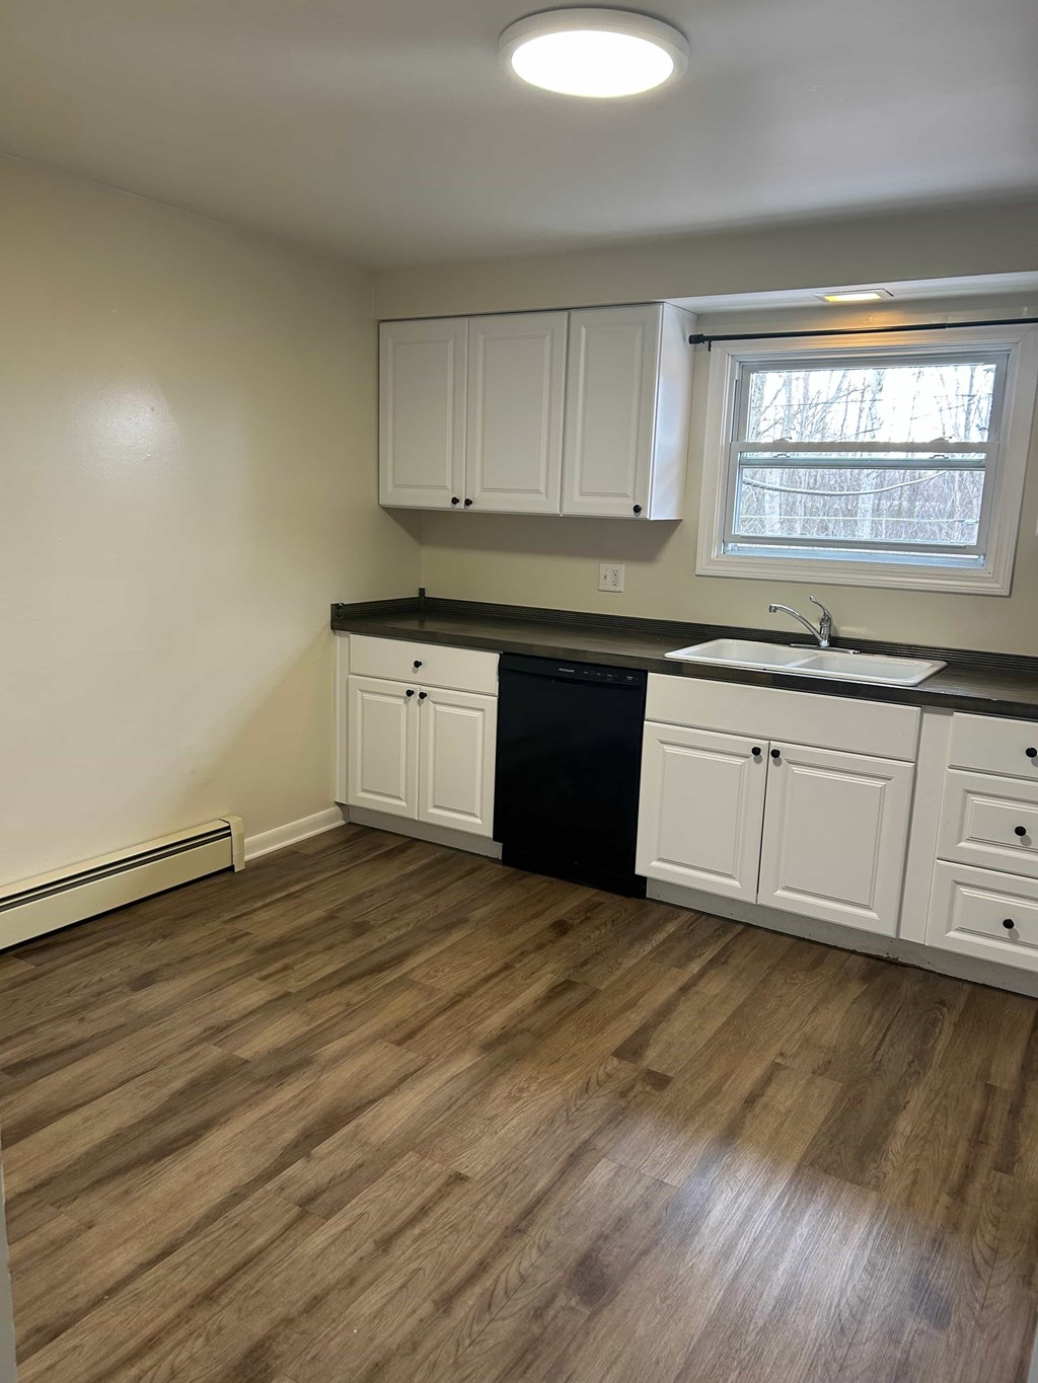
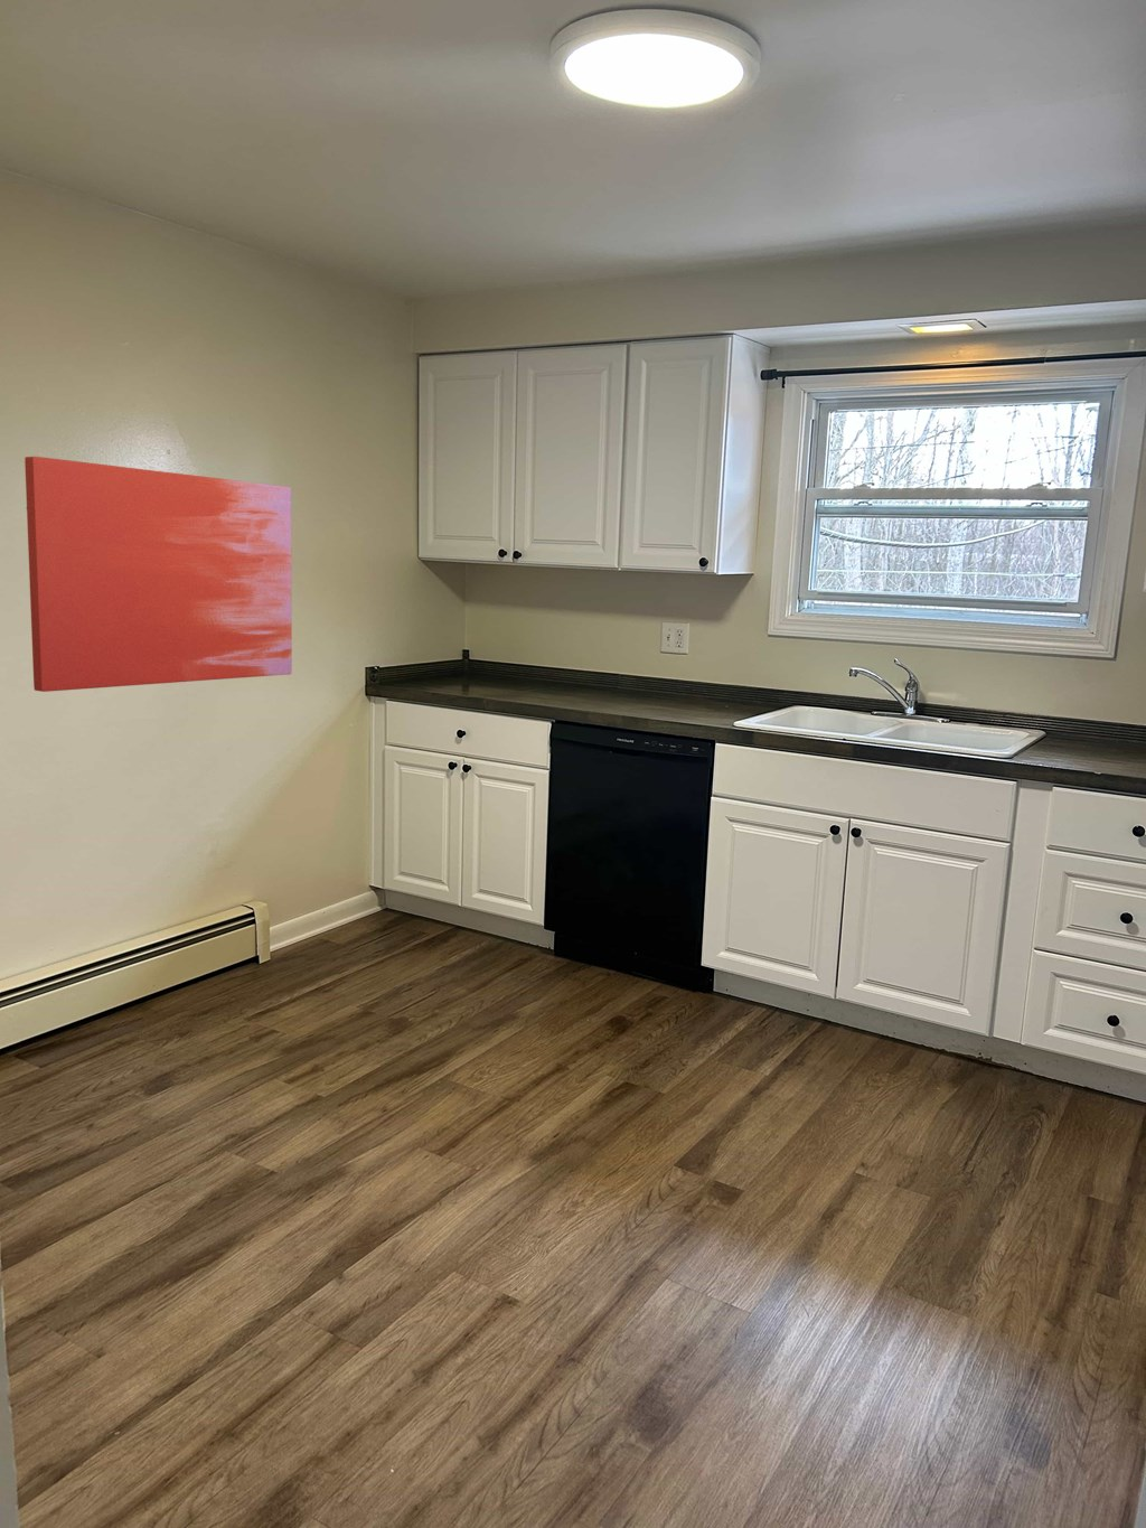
+ wall art [24,455,294,692]
